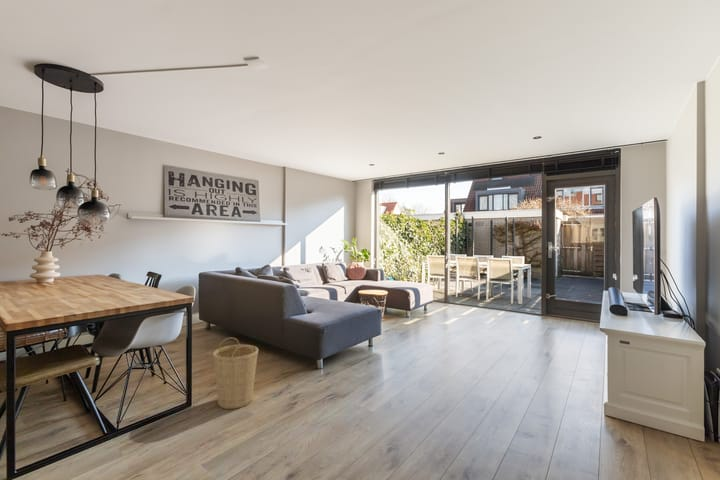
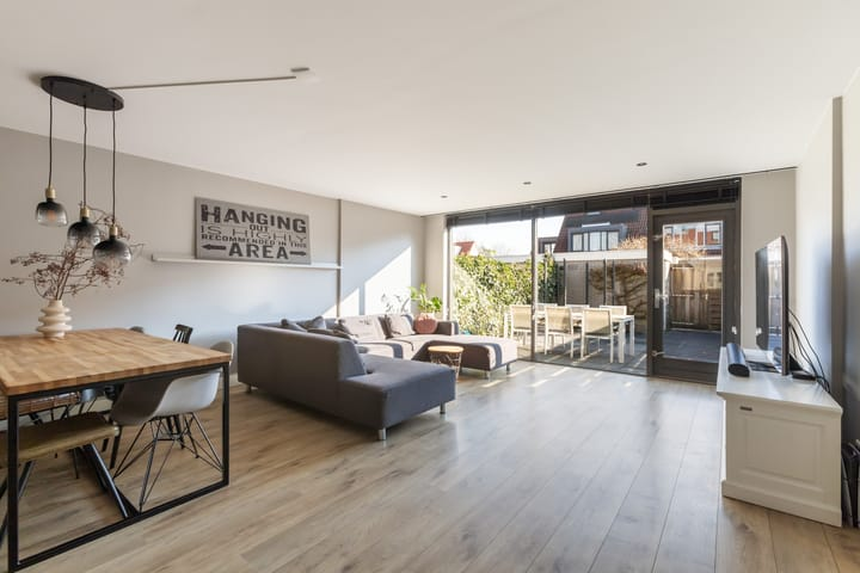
- basket [212,337,259,410]
